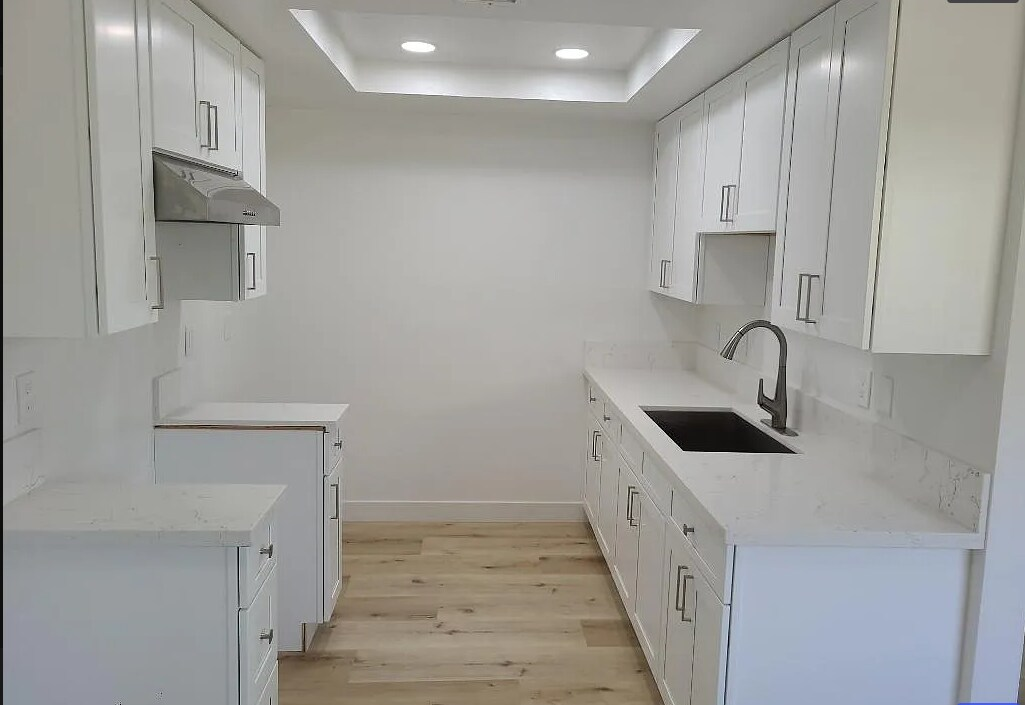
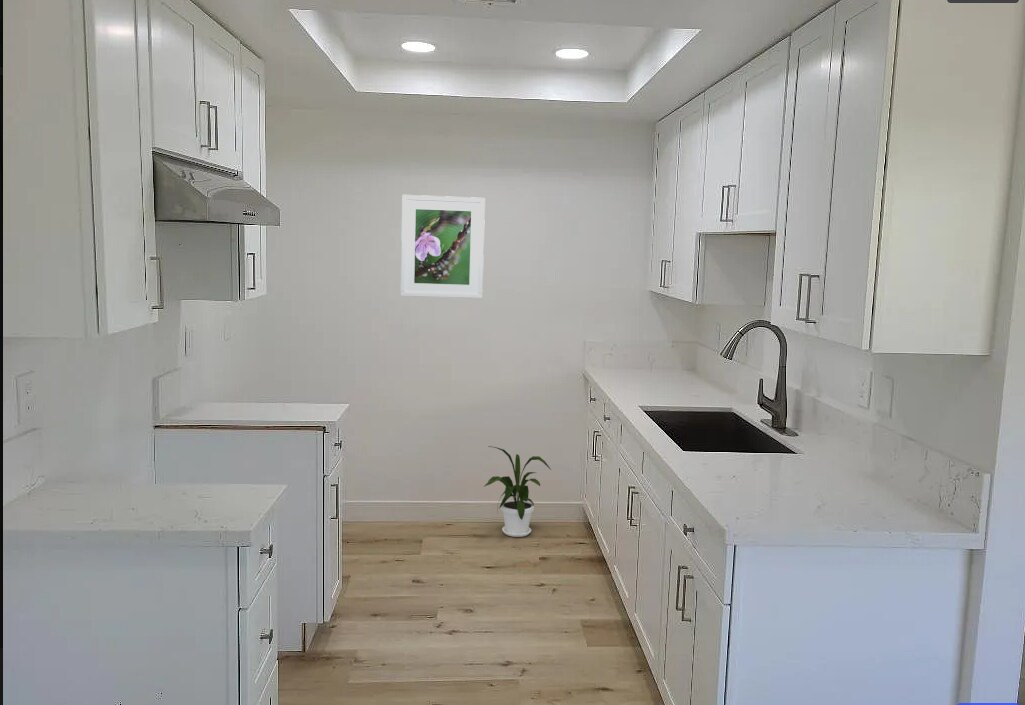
+ house plant [483,445,552,538]
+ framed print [400,194,486,299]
